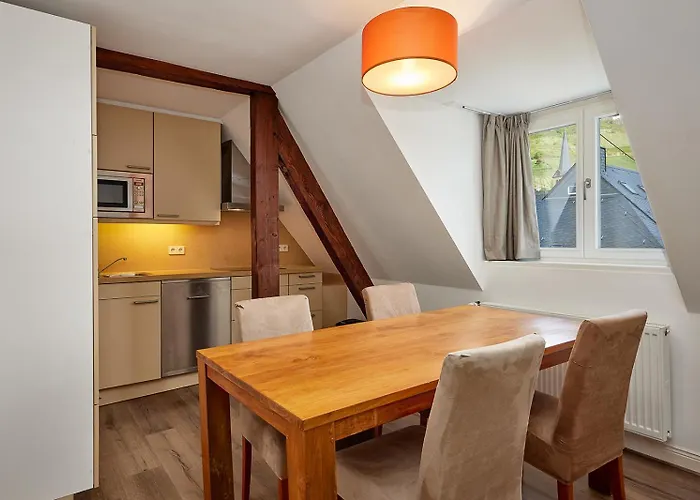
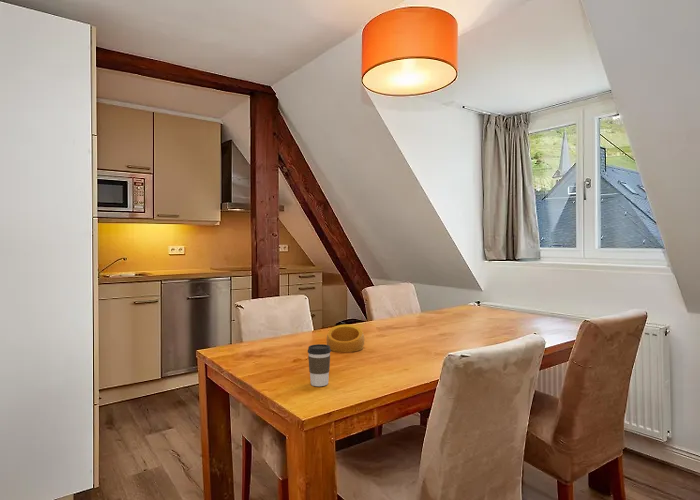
+ coffee cup [307,343,332,387]
+ ring [326,323,365,353]
